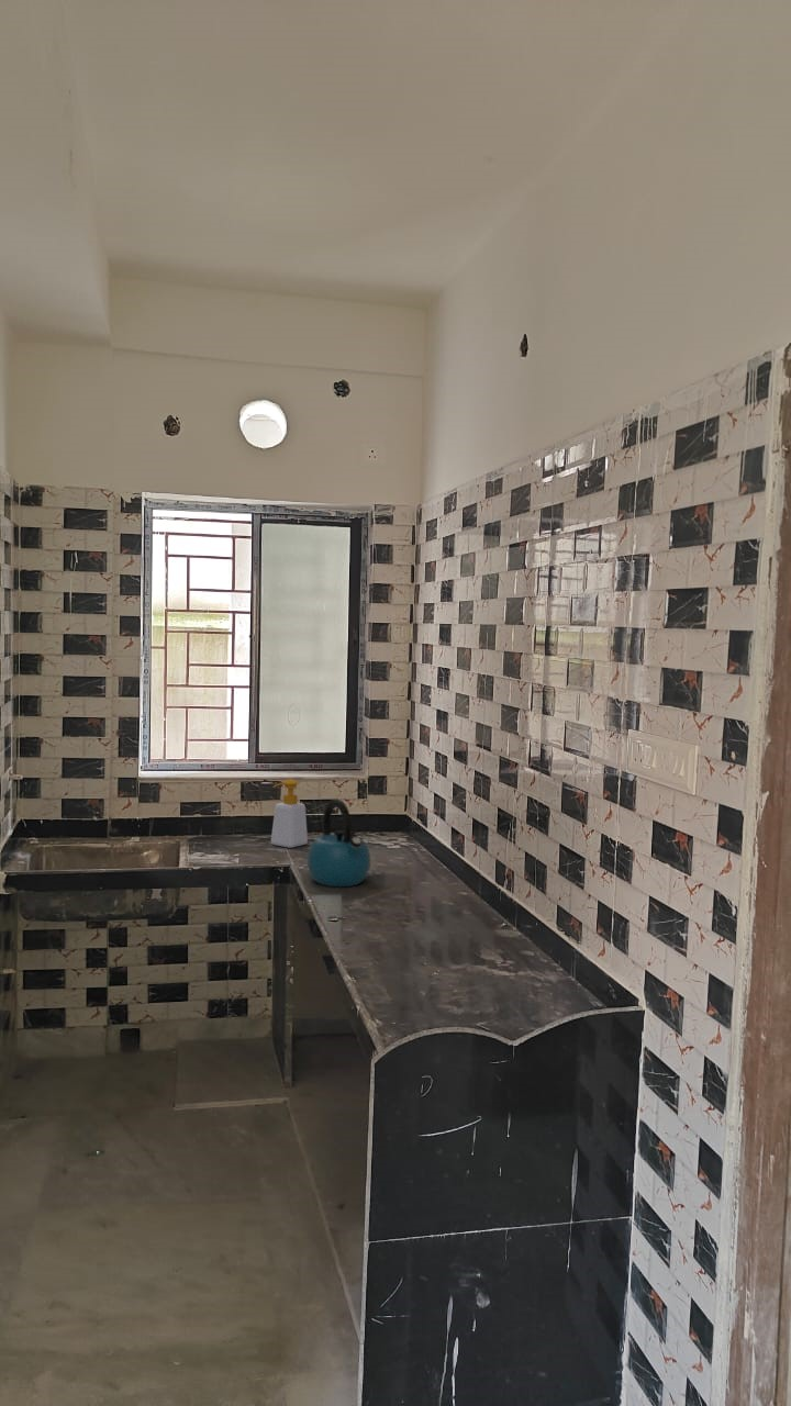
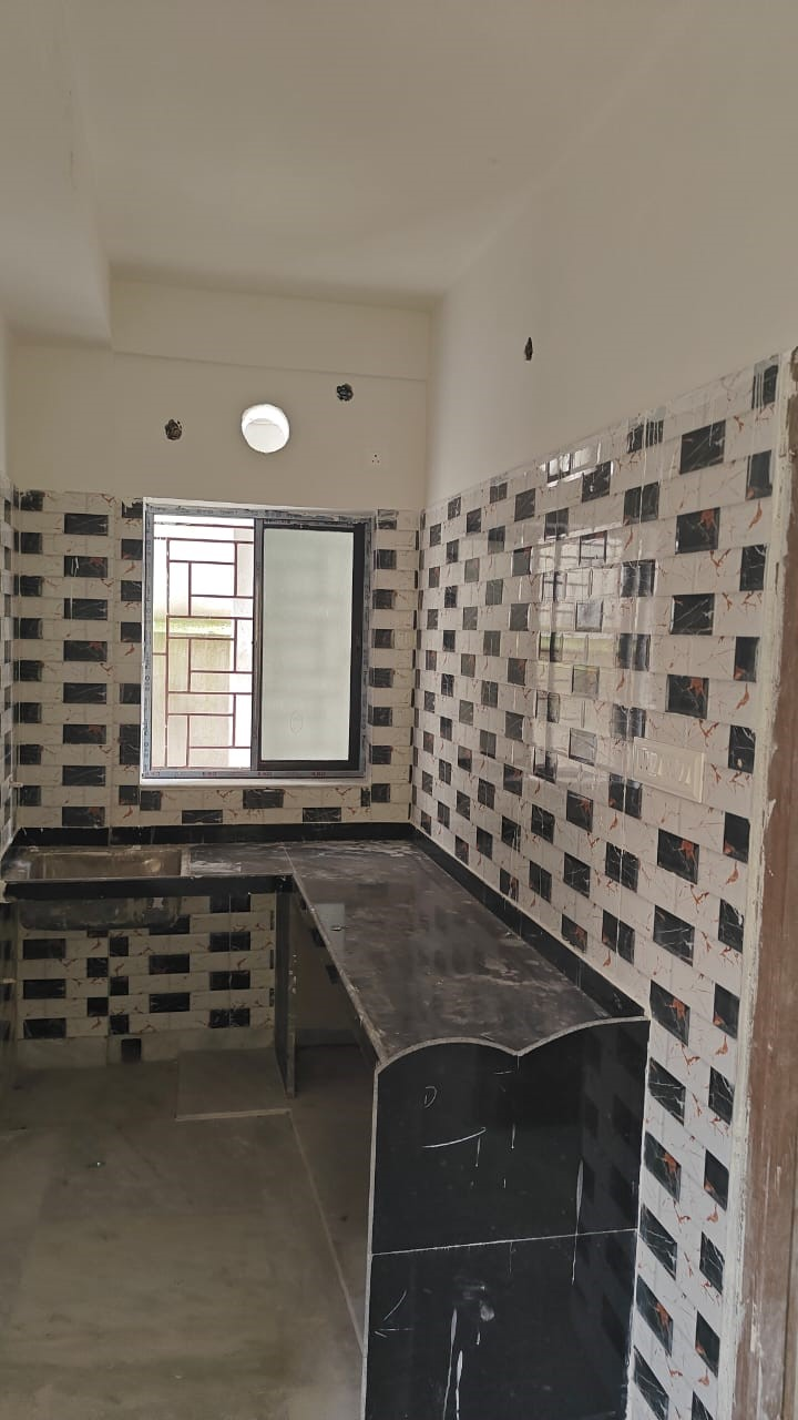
- kettle [307,799,371,888]
- soap bottle [270,778,309,849]
